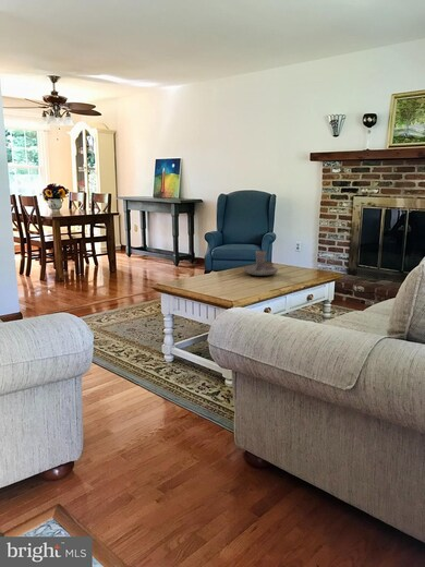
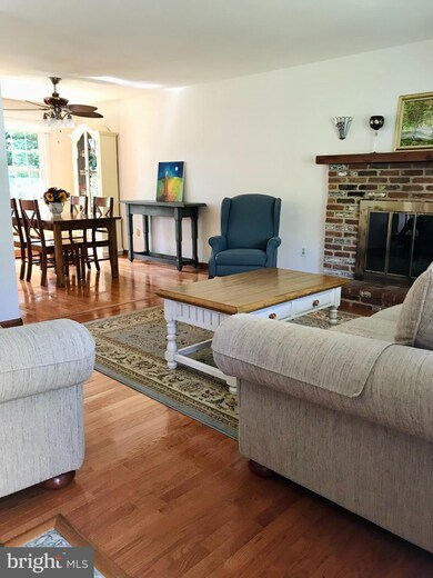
- candle holder [242,250,279,277]
